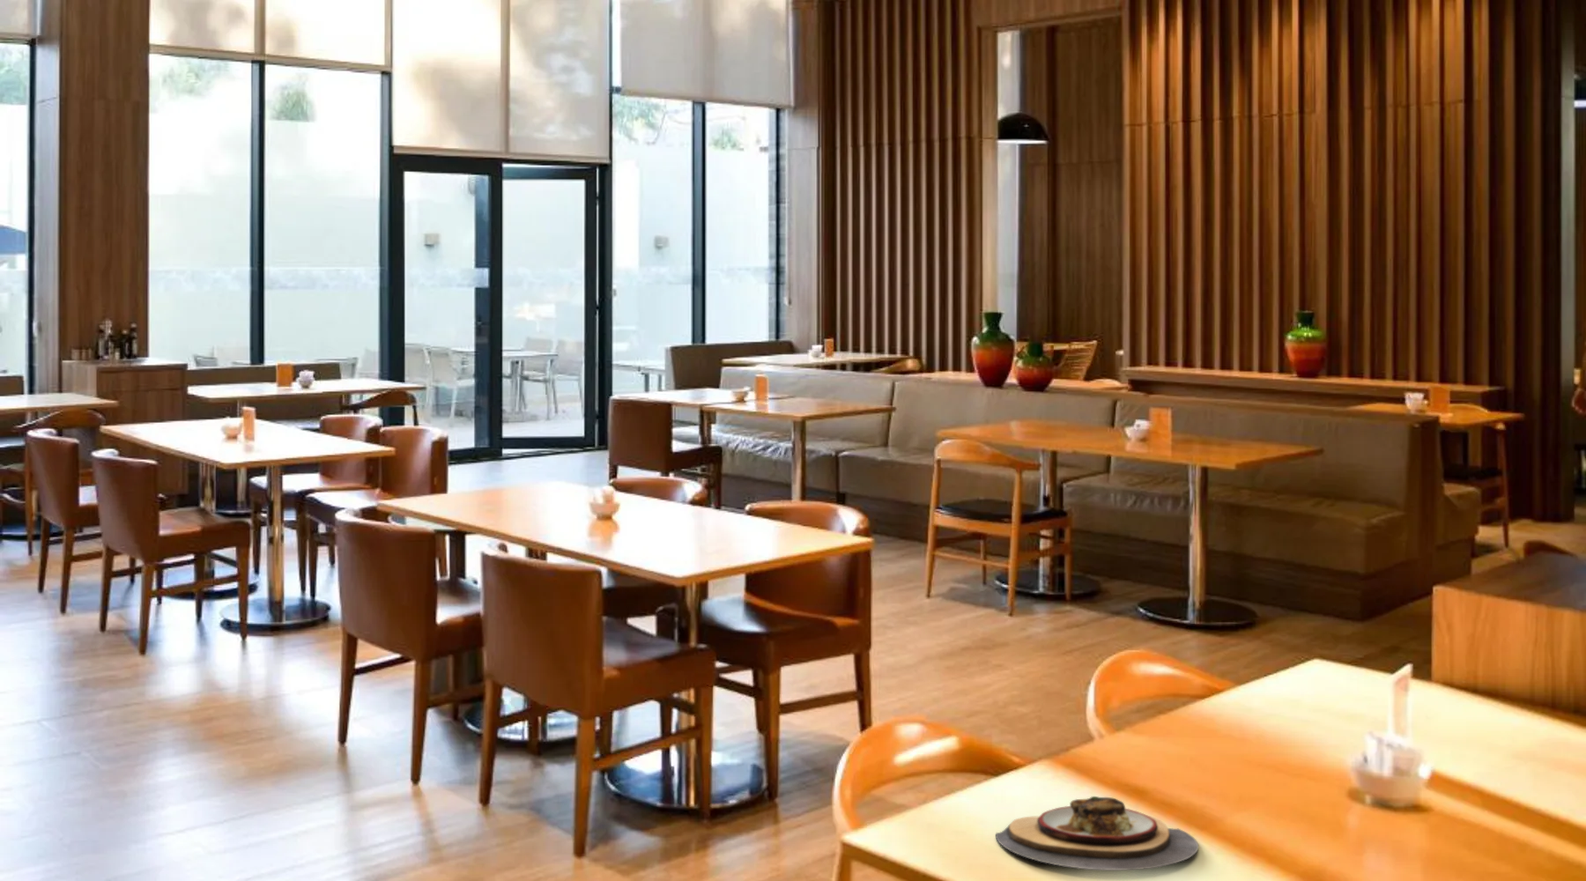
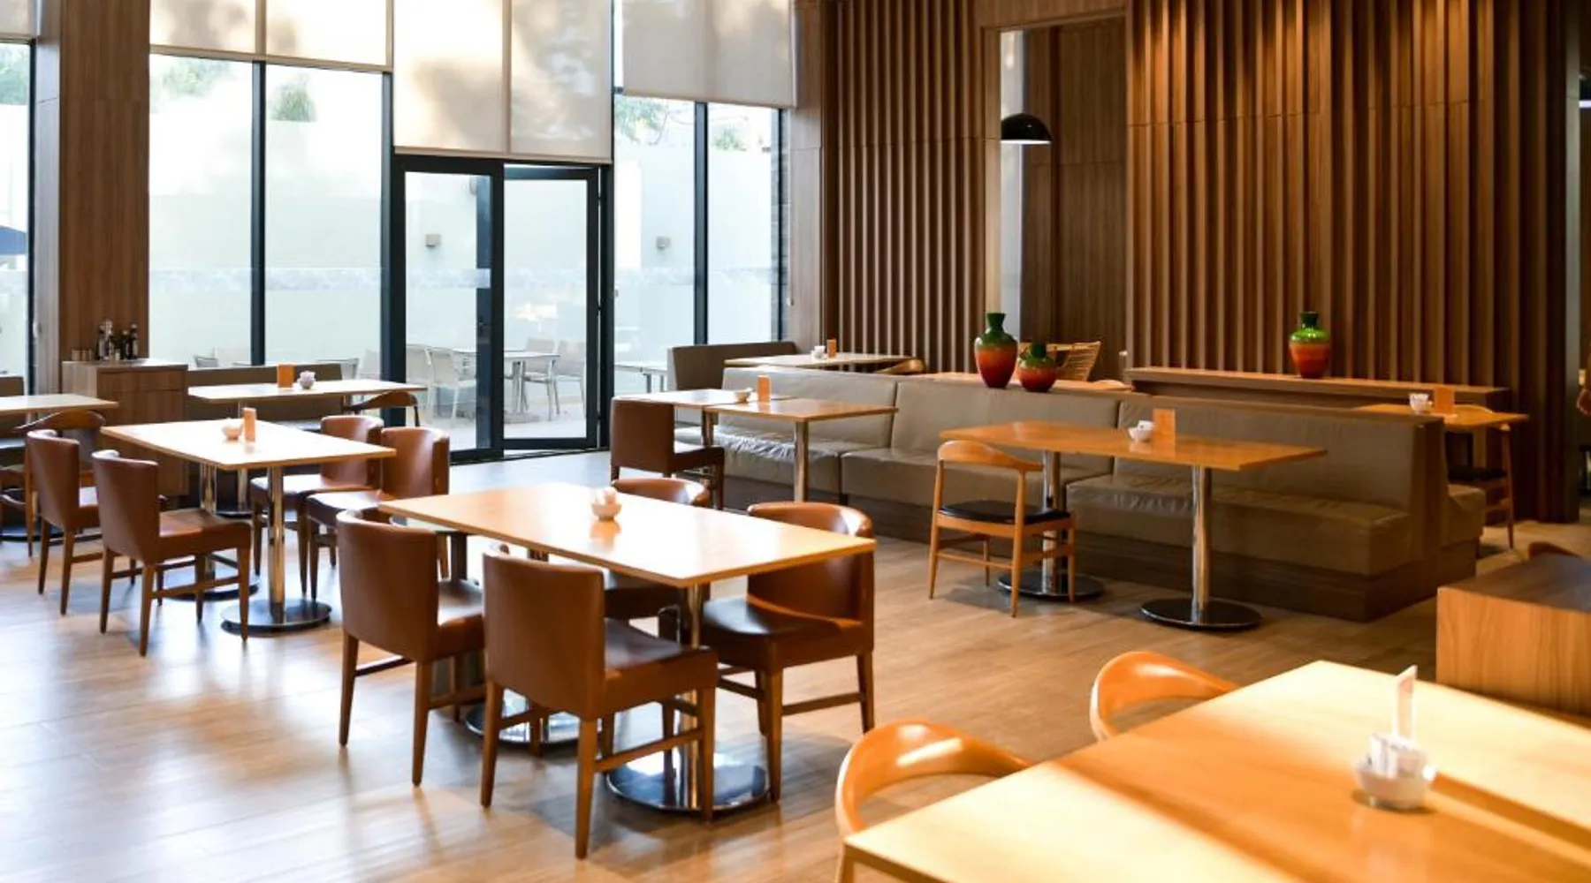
- plate [995,795,1199,871]
